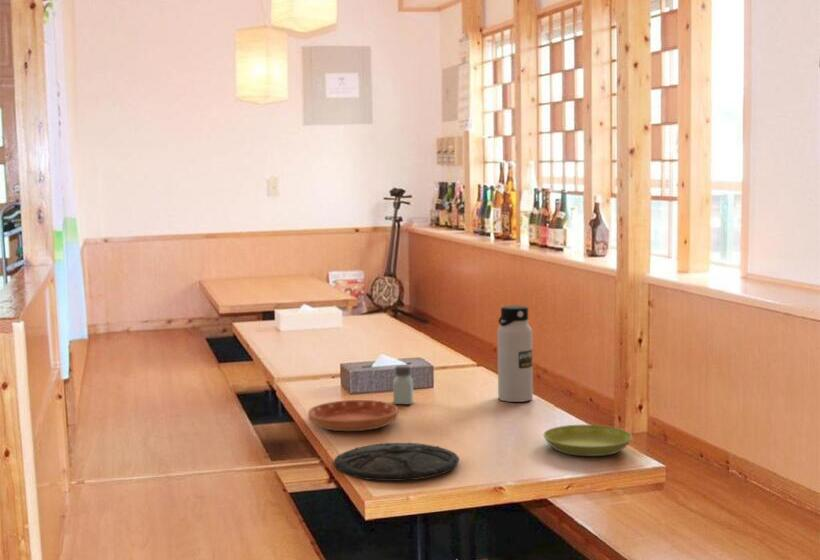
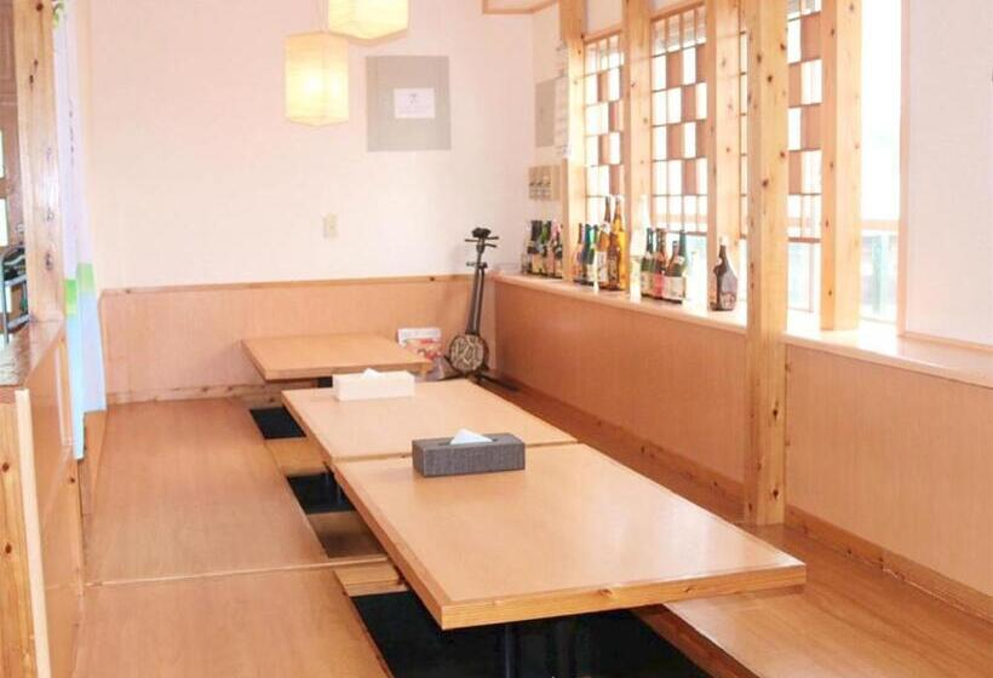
- saltshaker [392,365,414,405]
- water bottle [496,305,534,403]
- saucer [542,424,633,457]
- saucer [307,399,399,432]
- plate [332,441,460,482]
